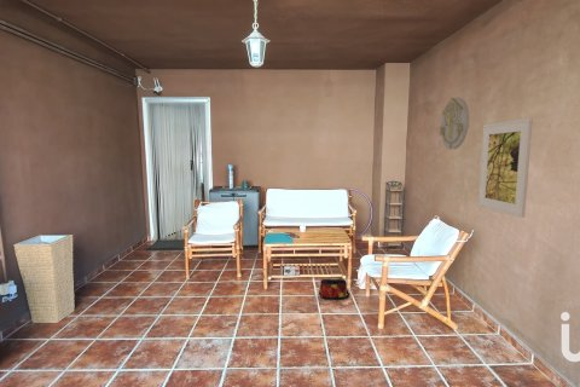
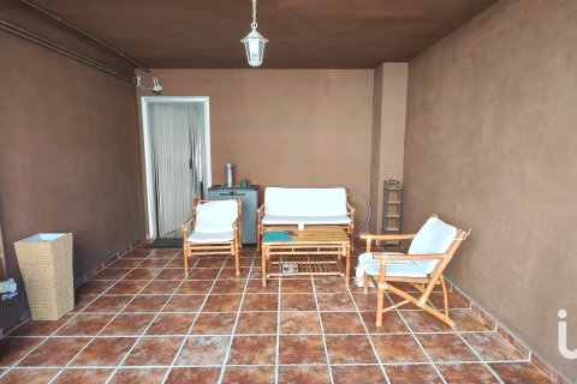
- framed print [477,117,534,219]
- wall decoration [437,97,470,150]
- bag [318,278,350,301]
